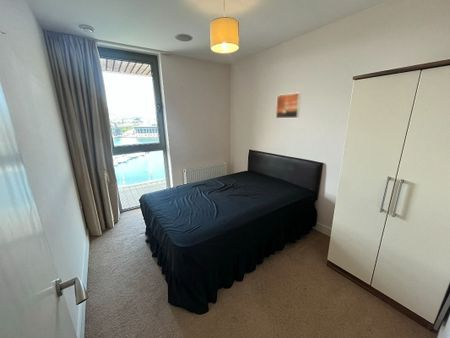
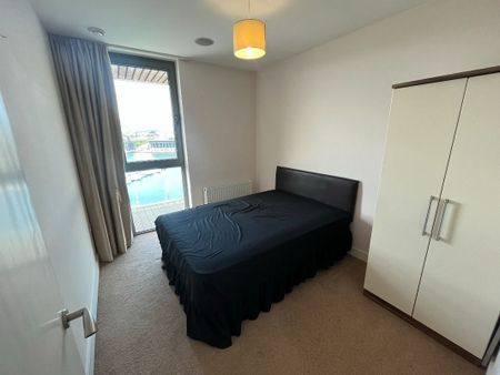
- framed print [275,91,302,119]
